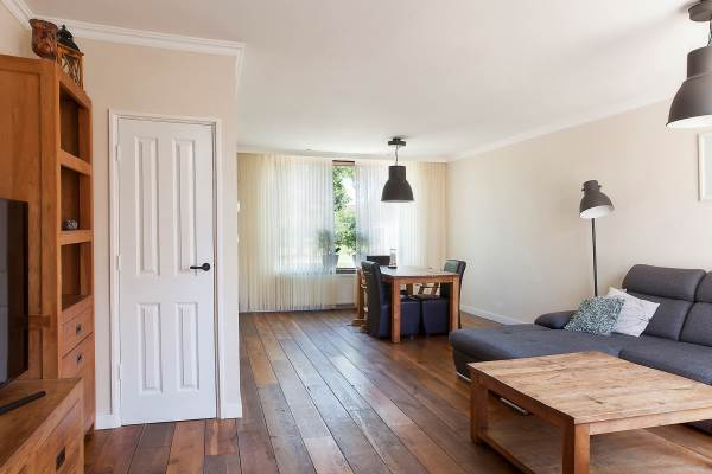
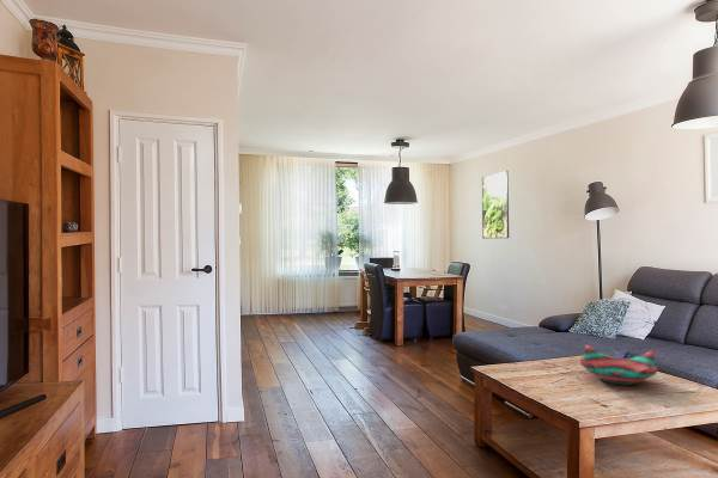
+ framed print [481,170,510,240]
+ decorative bowl [579,344,658,386]
